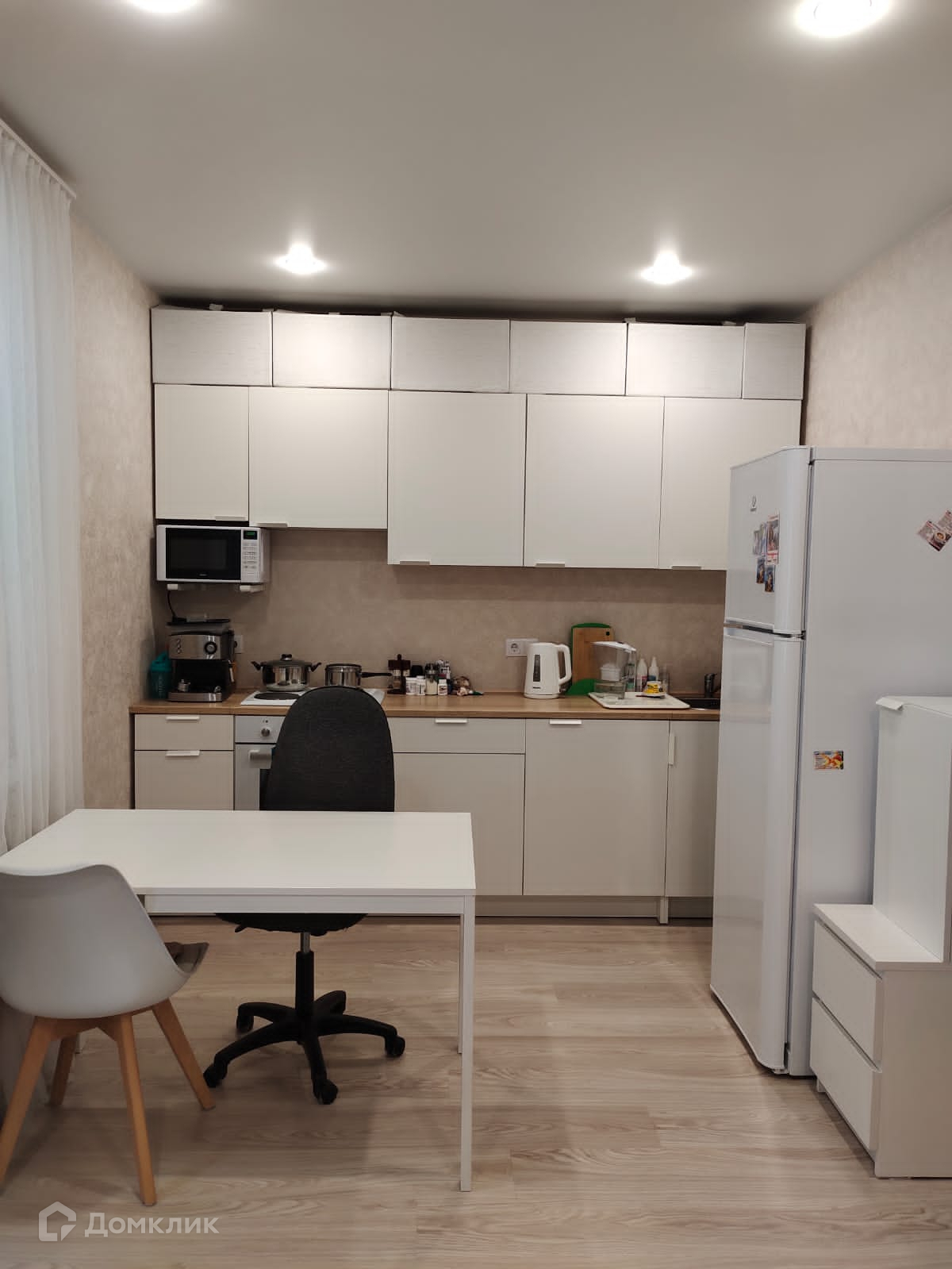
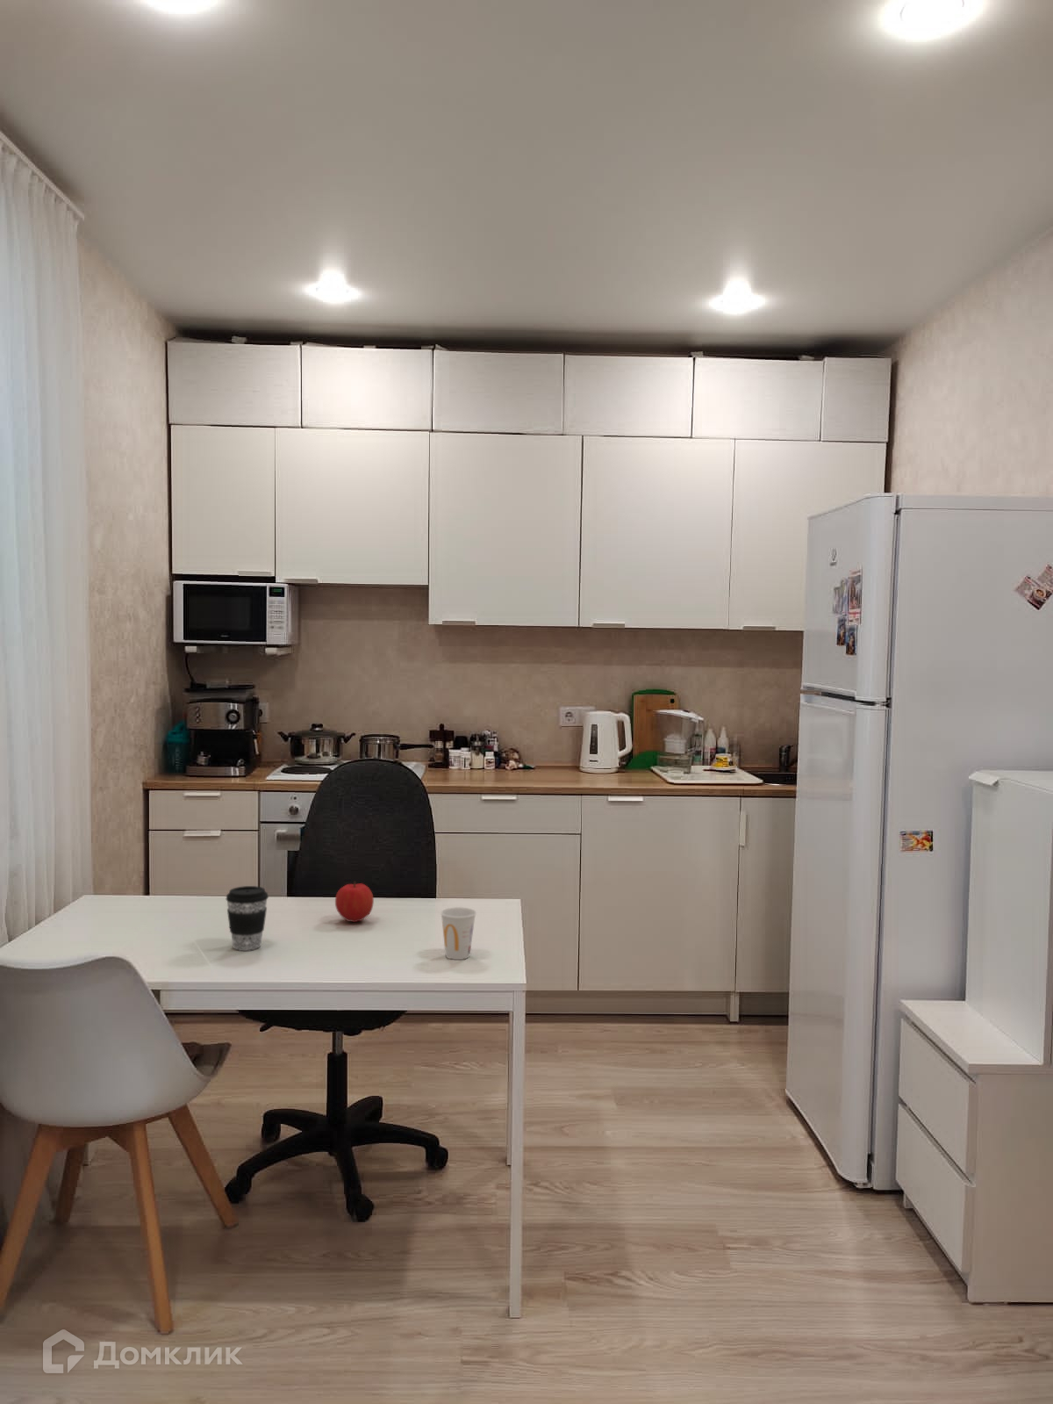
+ fruit [334,881,375,923]
+ cup [439,906,478,960]
+ coffee cup [226,885,270,951]
